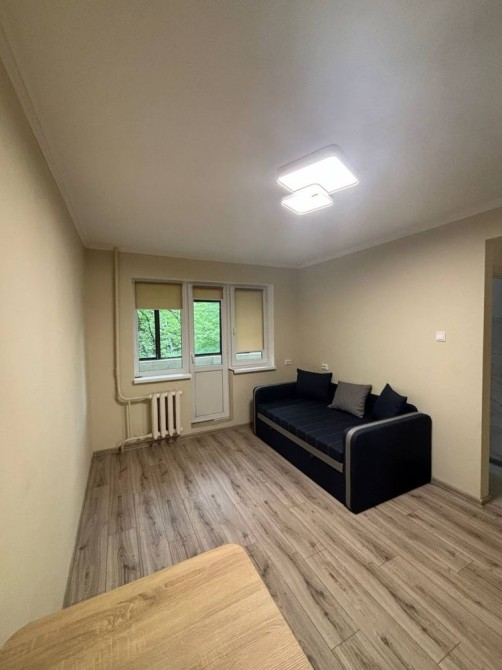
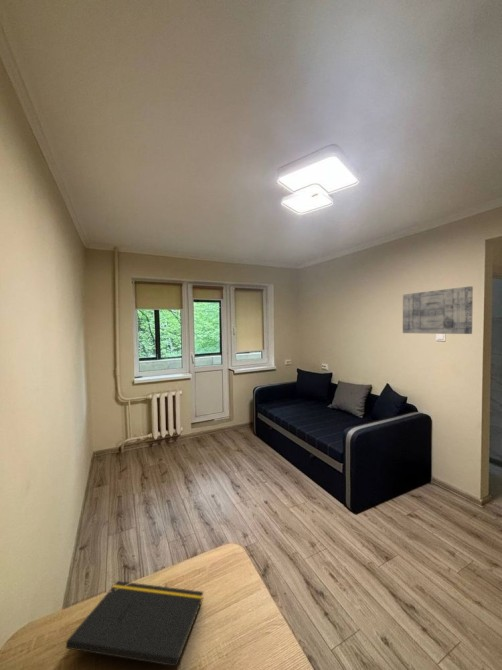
+ notepad [65,580,205,670]
+ wall art [402,285,474,335]
